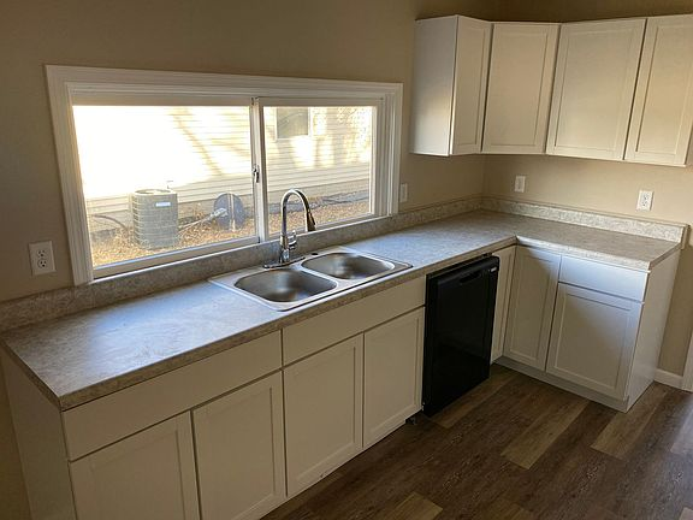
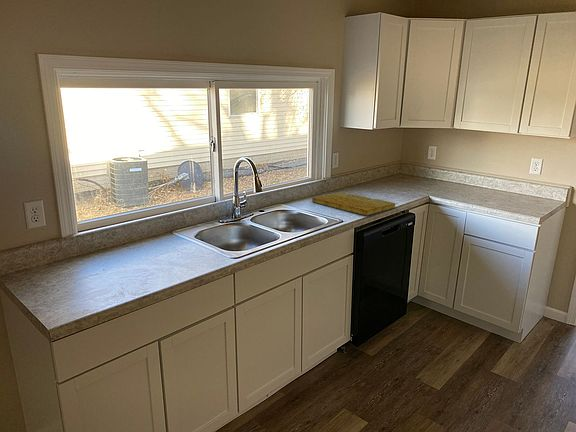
+ cutting board [311,191,396,217]
